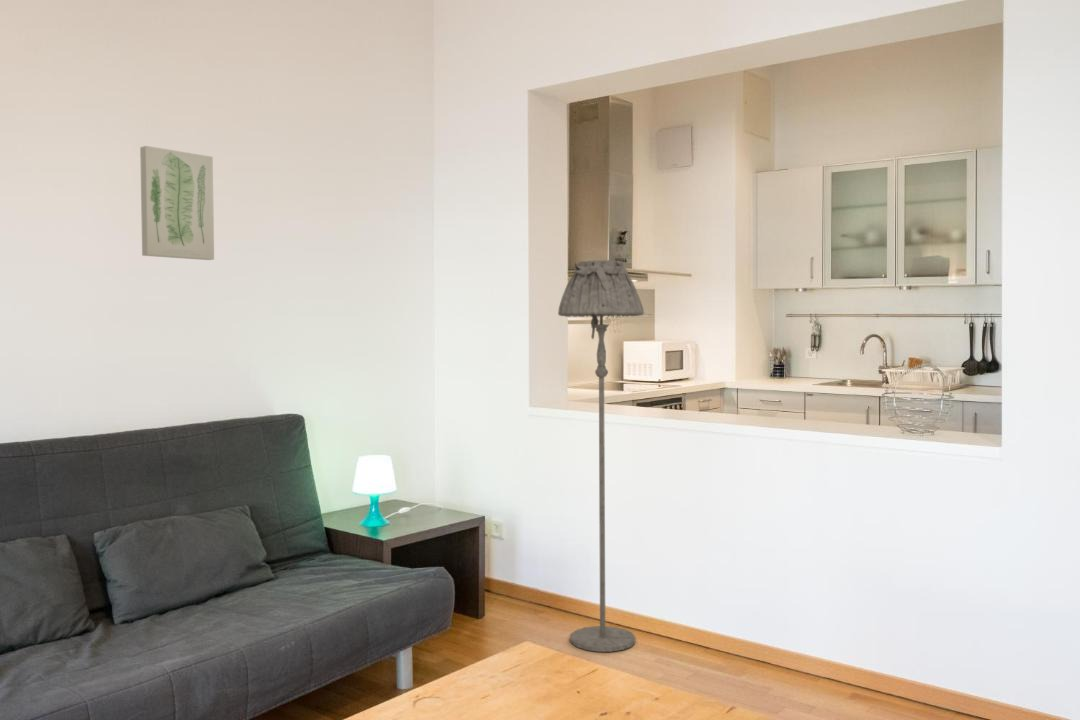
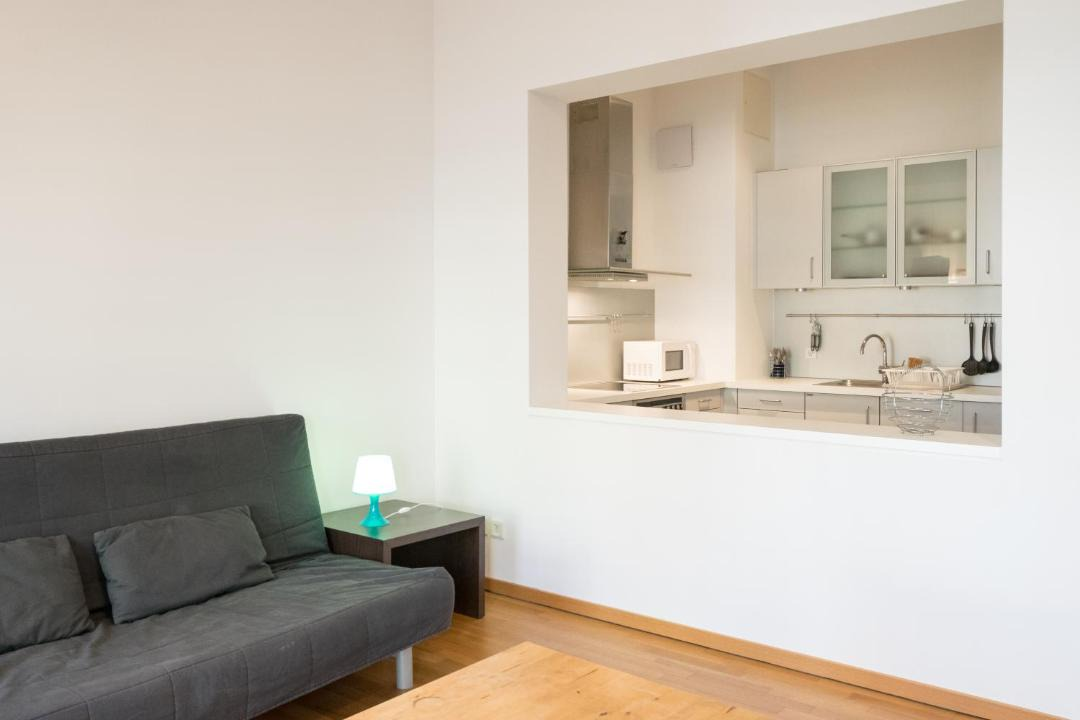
- wall art [139,145,215,261]
- floor lamp [557,259,645,653]
